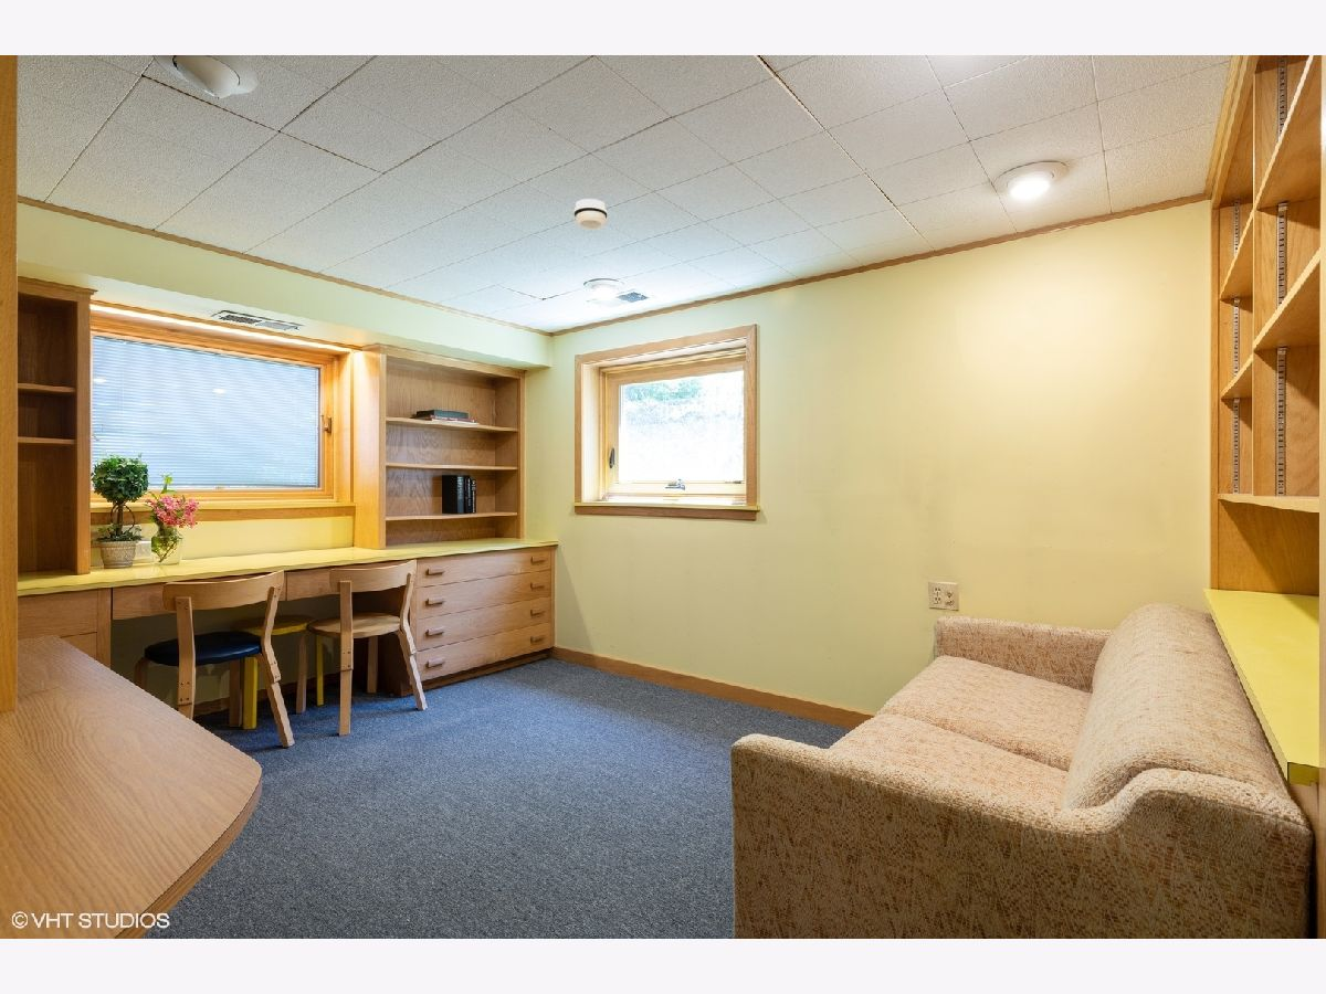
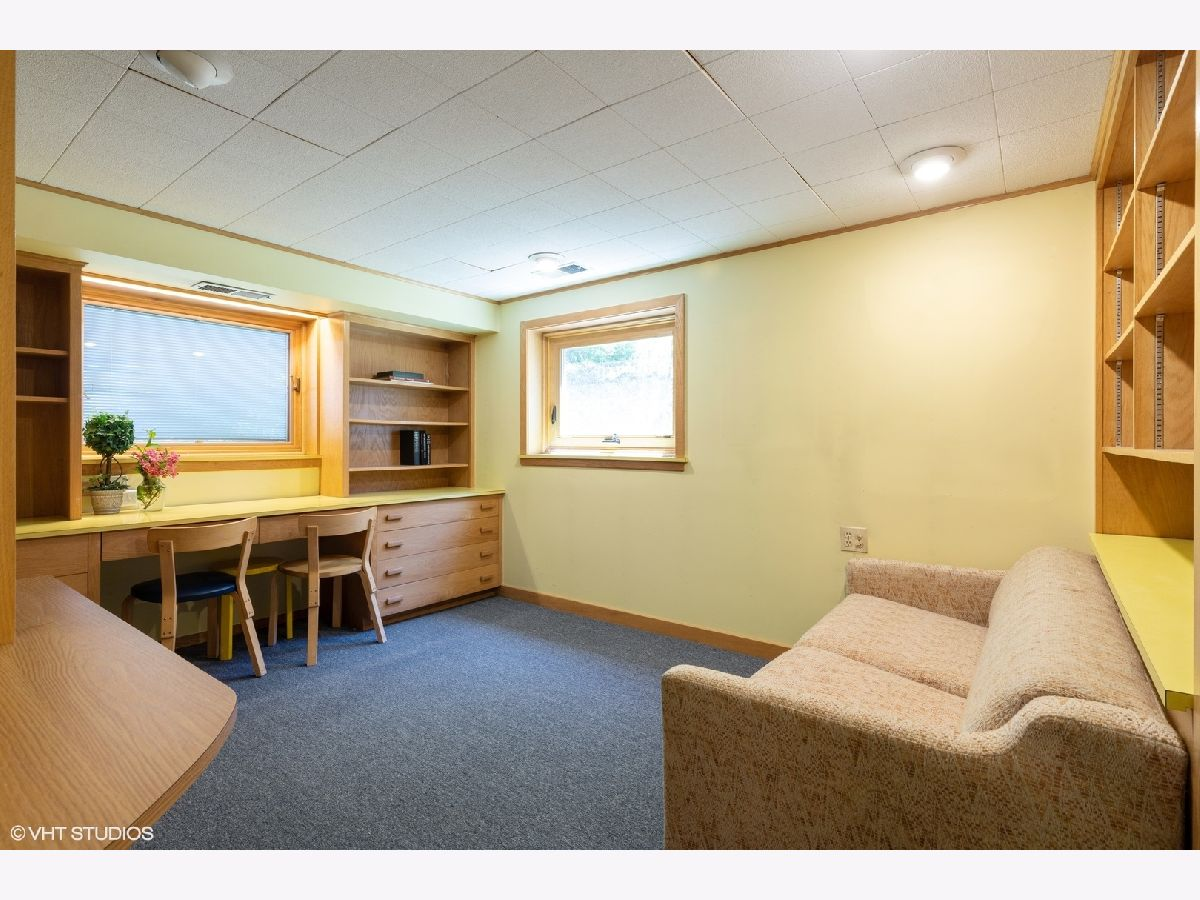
- smoke detector [572,198,609,230]
